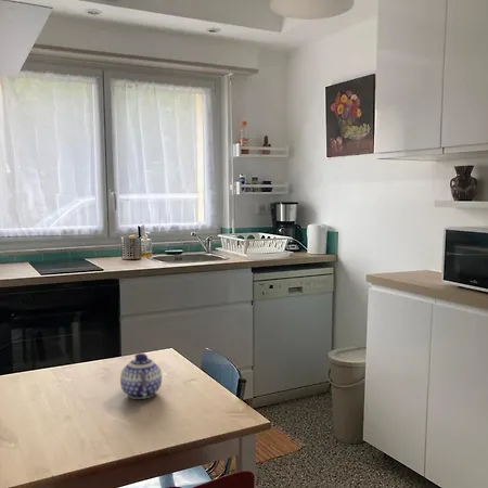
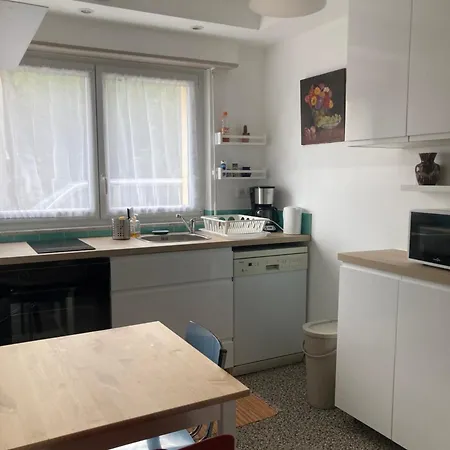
- teapot [119,352,163,400]
